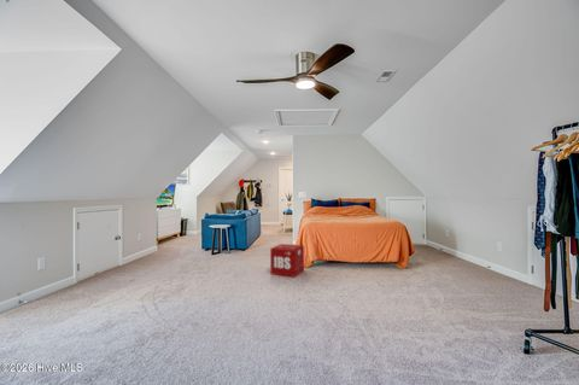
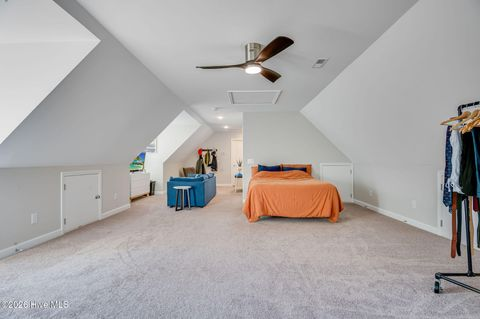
- product box [269,243,305,279]
